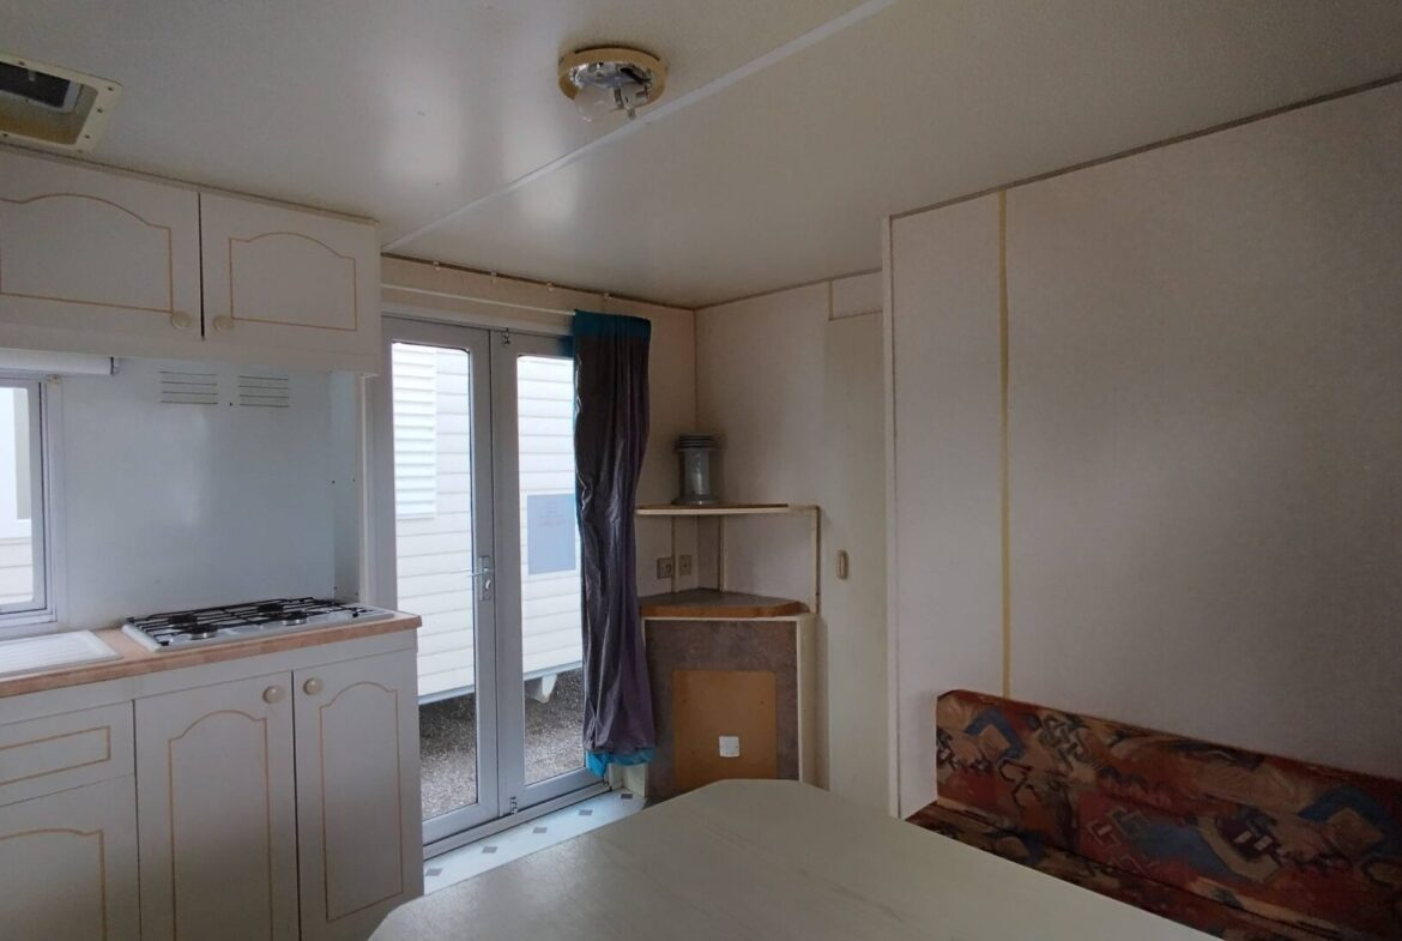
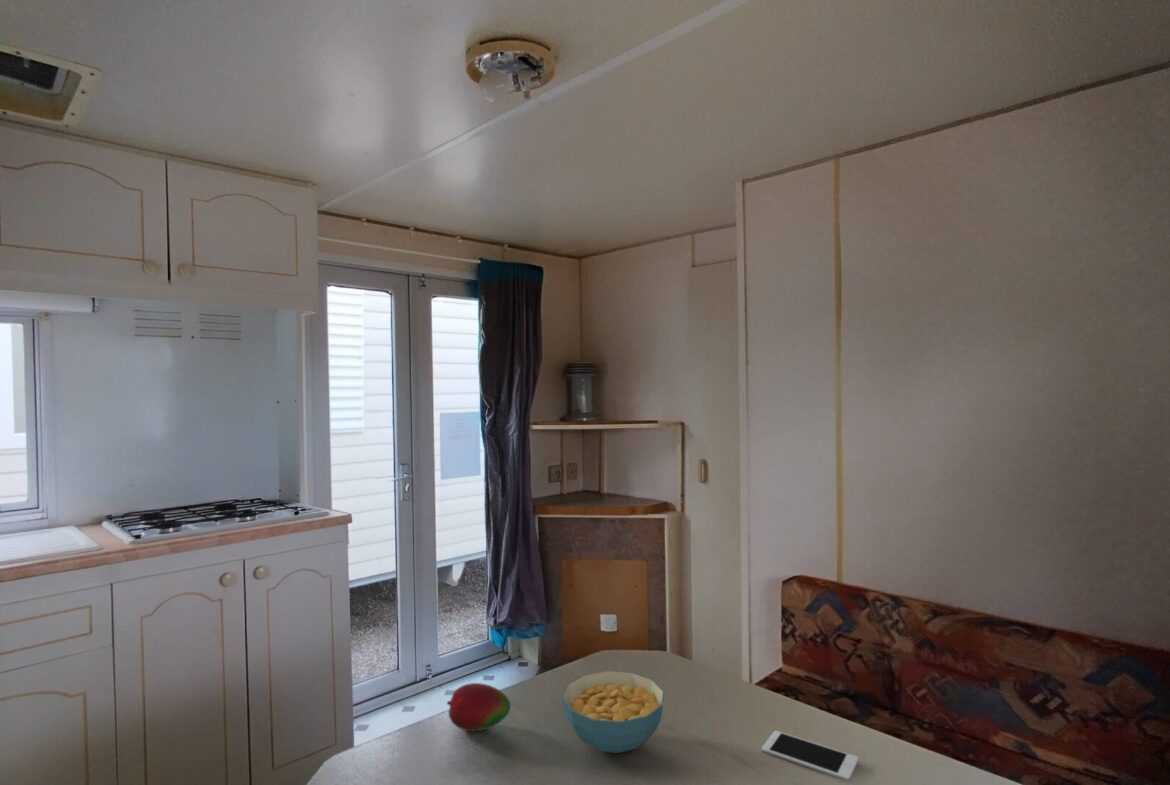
+ cell phone [761,730,860,782]
+ cereal bowl [562,670,665,754]
+ fruit [446,682,512,732]
